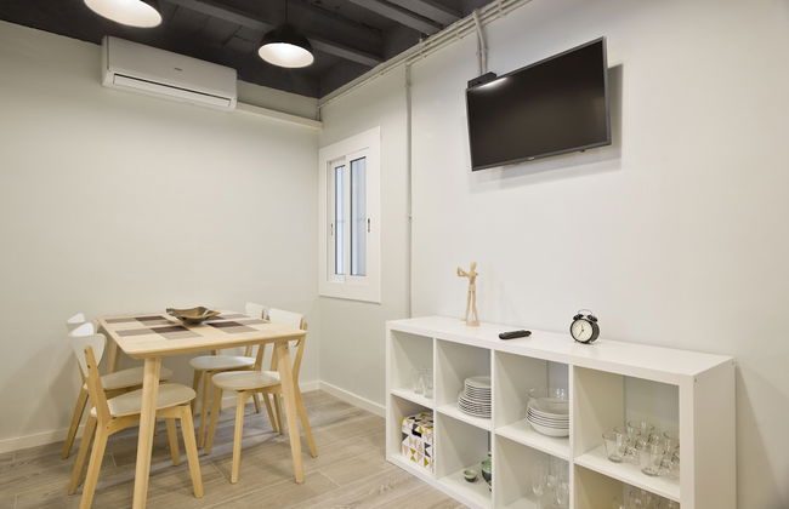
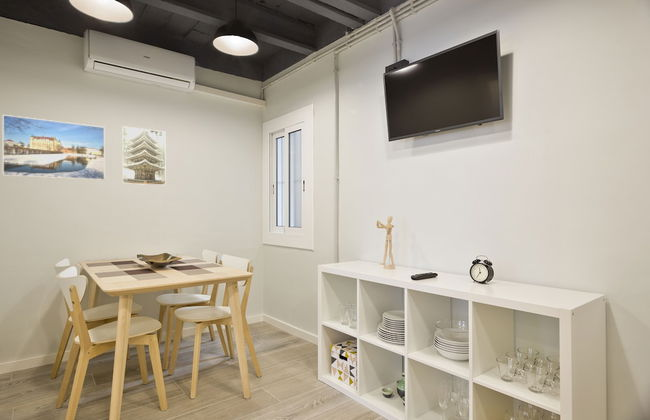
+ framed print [121,125,166,186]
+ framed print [2,114,106,181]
